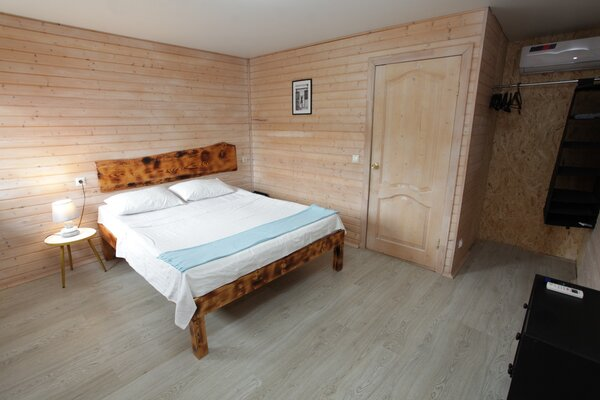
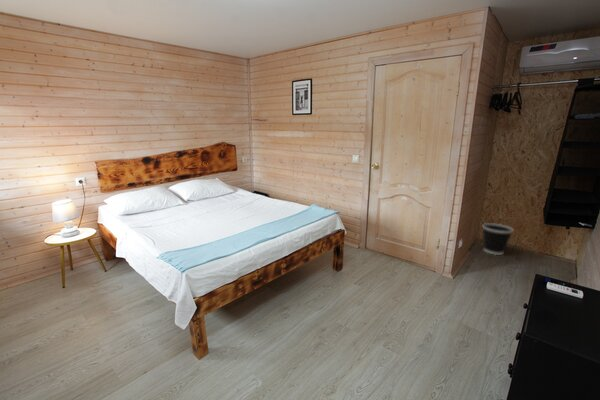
+ wastebasket [481,222,514,256]
